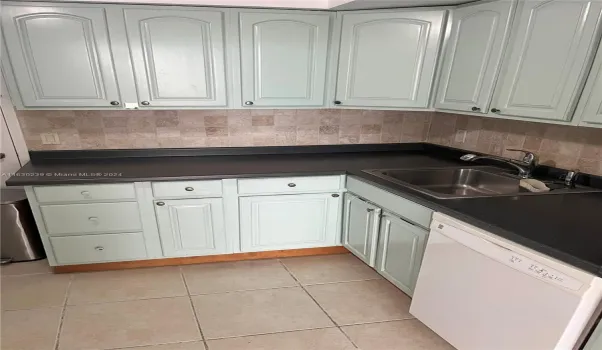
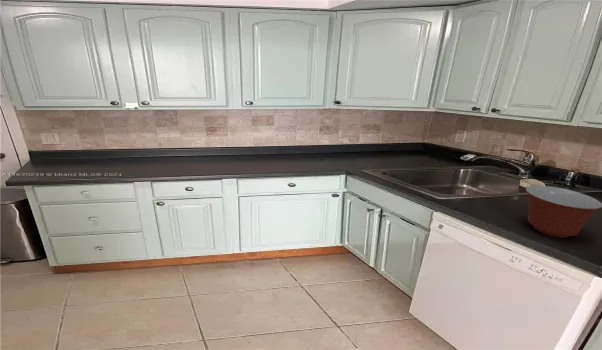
+ mixing bowl [524,185,602,239]
